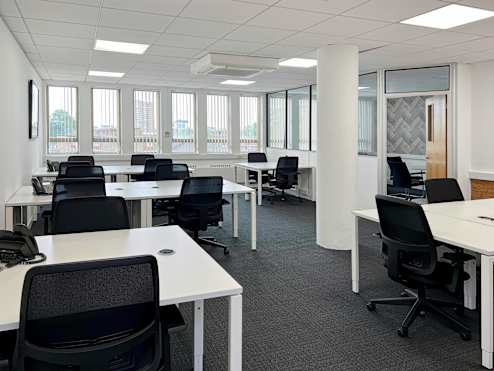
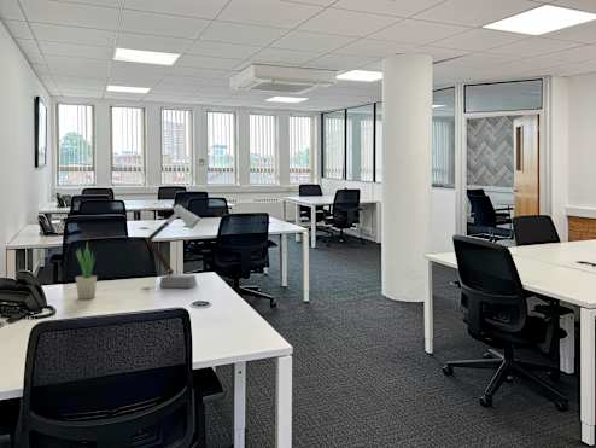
+ potted plant [75,240,98,301]
+ desk lamp [140,203,201,291]
